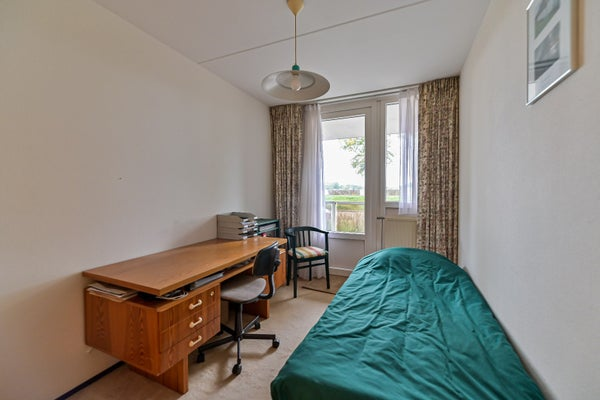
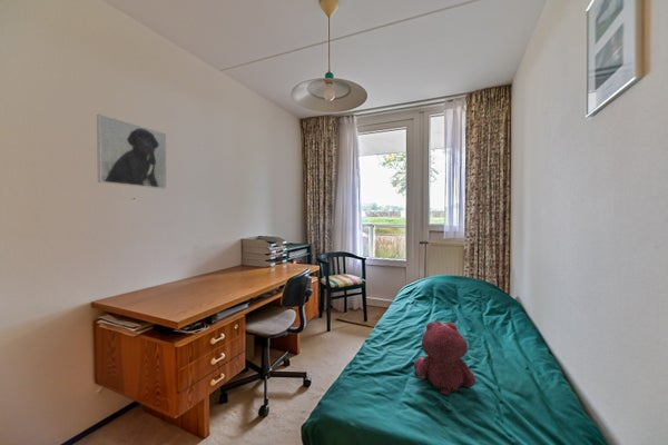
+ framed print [96,113,168,190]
+ teddy bear [413,319,477,396]
